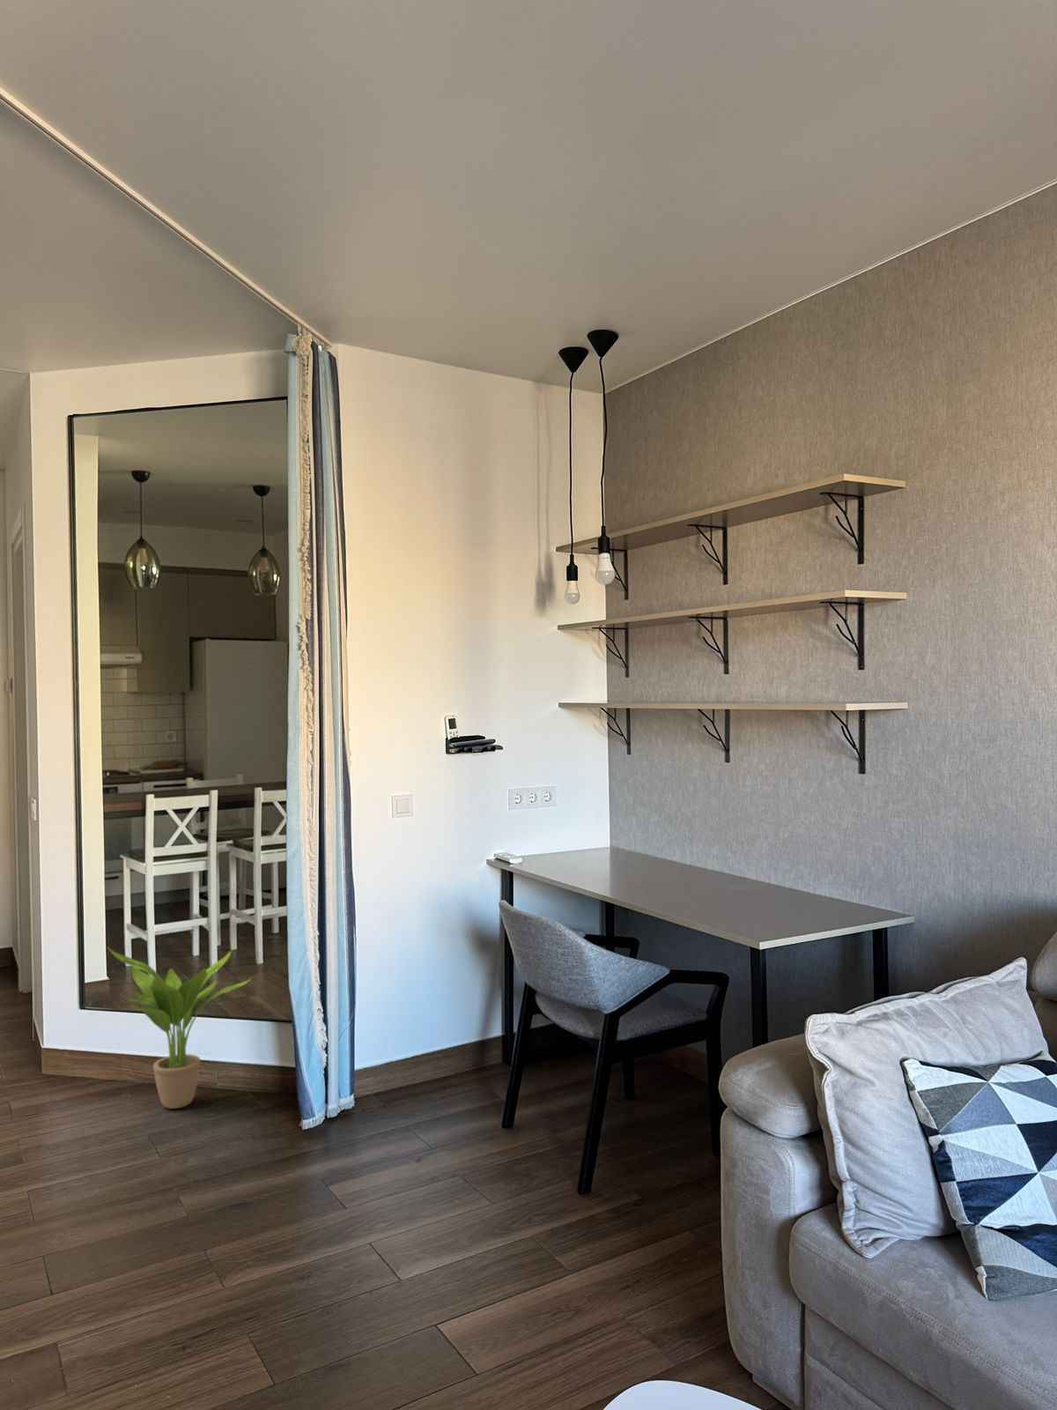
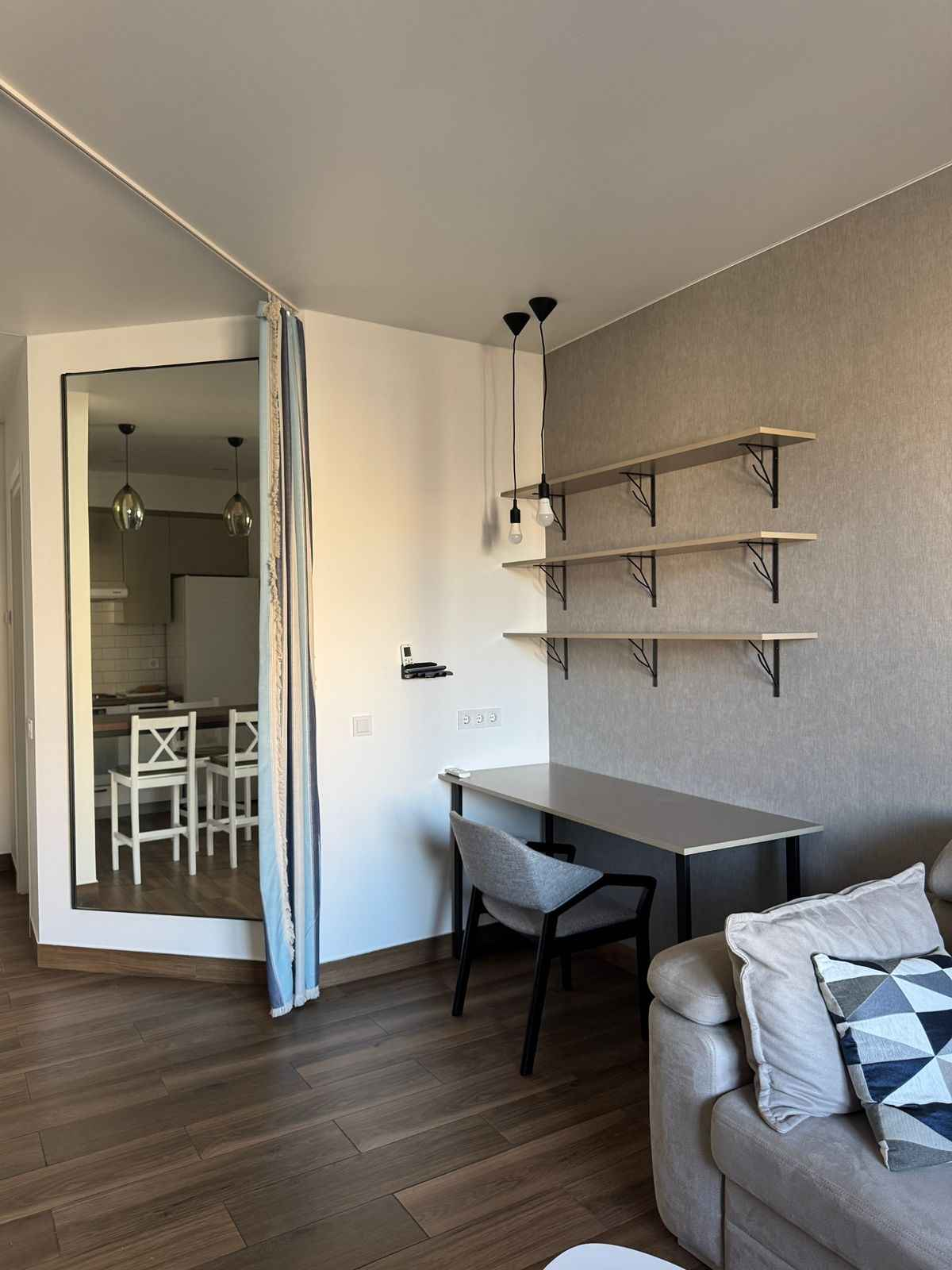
- potted plant [105,946,253,1109]
